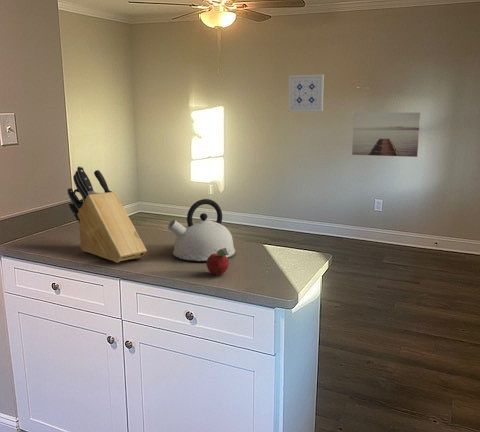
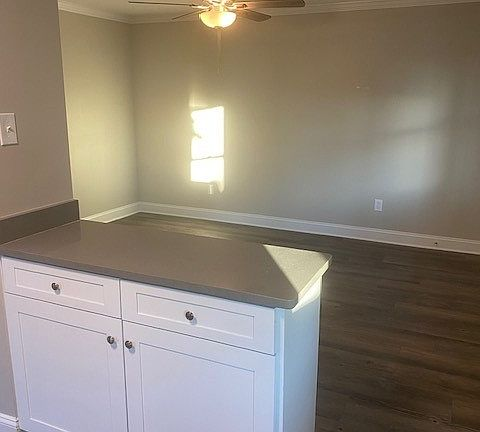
- kettle [167,198,236,262]
- fruit [206,248,230,276]
- wall art [288,73,325,112]
- wall art [351,112,421,158]
- knife block [67,165,148,263]
